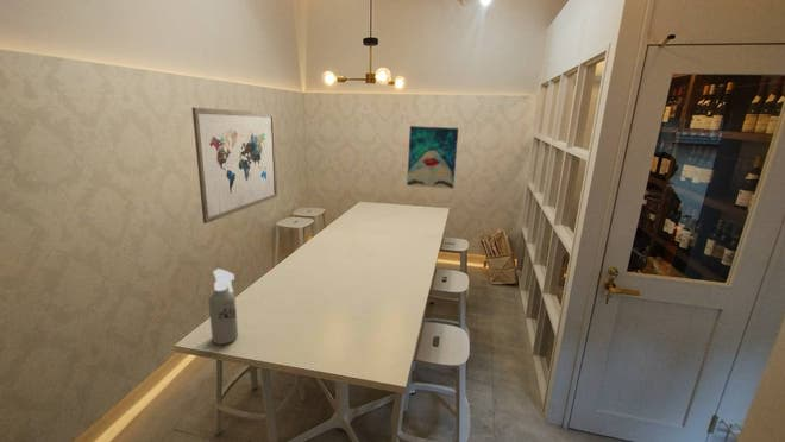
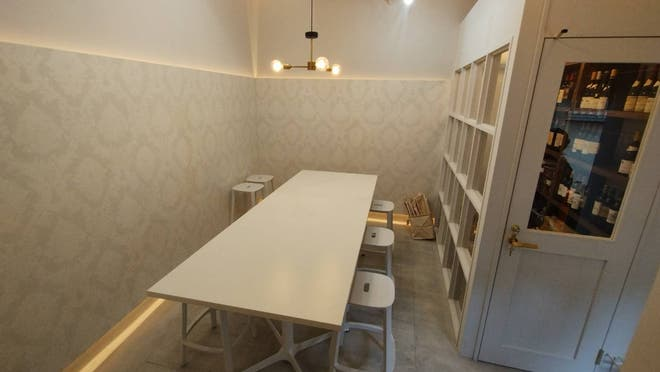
- wall art [406,125,459,190]
- spray bottle [207,267,239,346]
- wall art [191,107,278,225]
